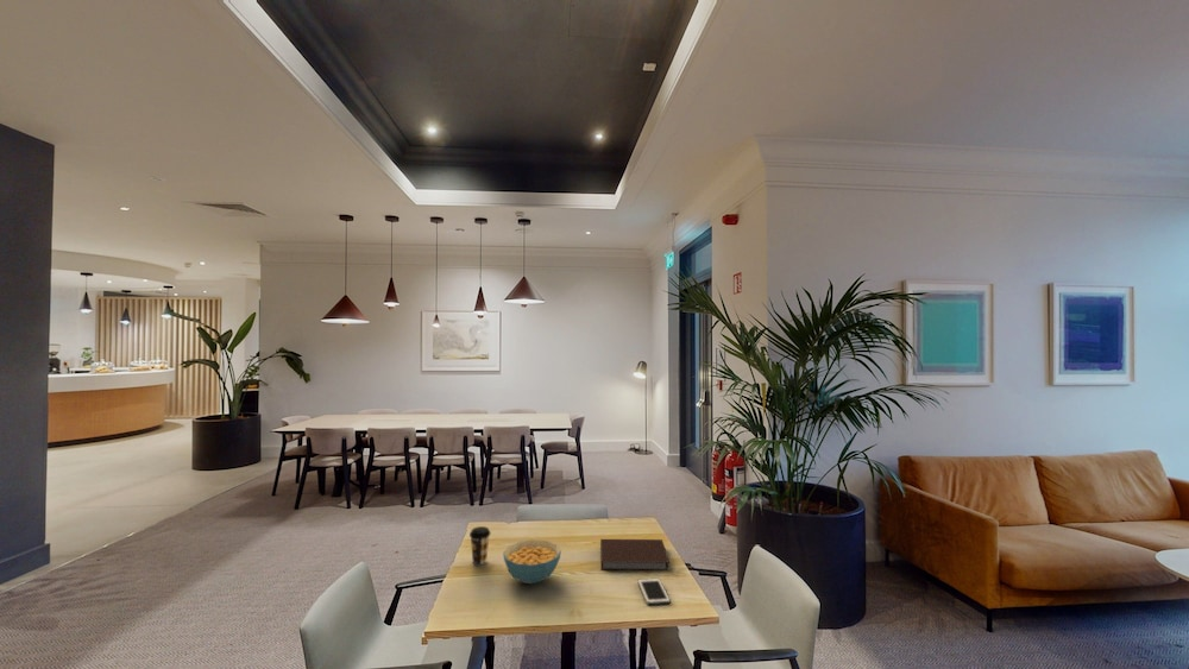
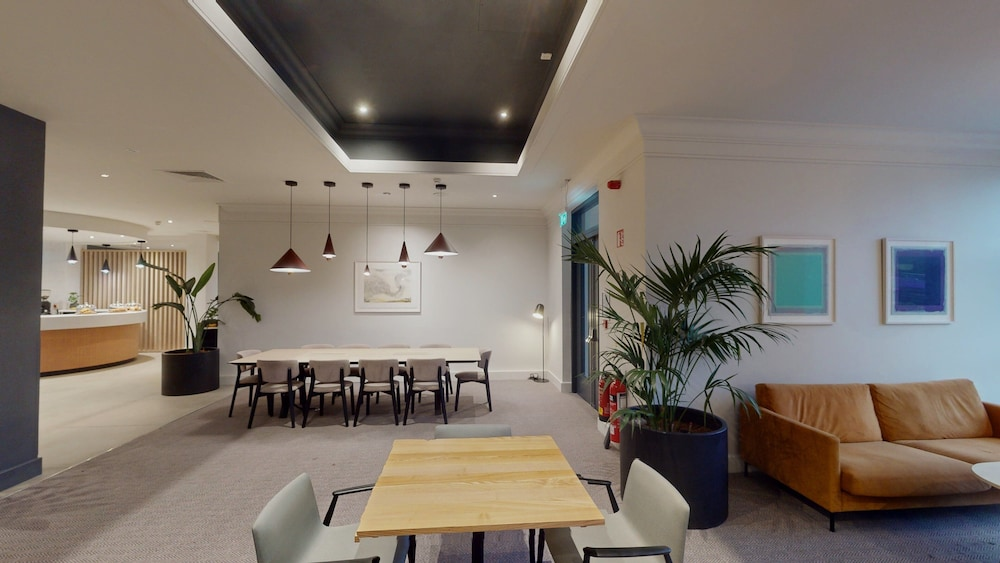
- cereal bowl [502,538,562,585]
- notebook [599,538,671,572]
- coffee cup [468,525,491,566]
- cell phone [636,578,672,606]
